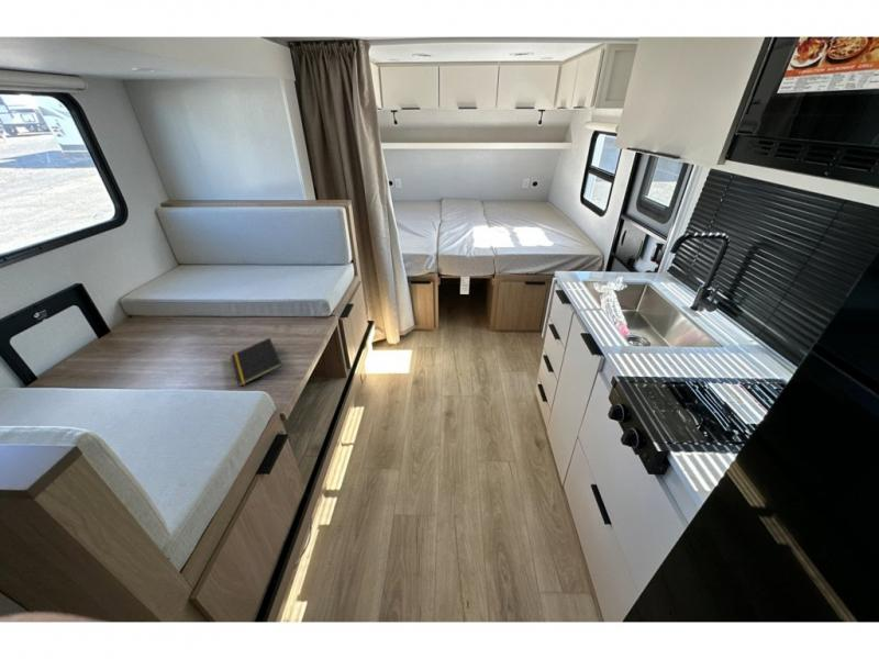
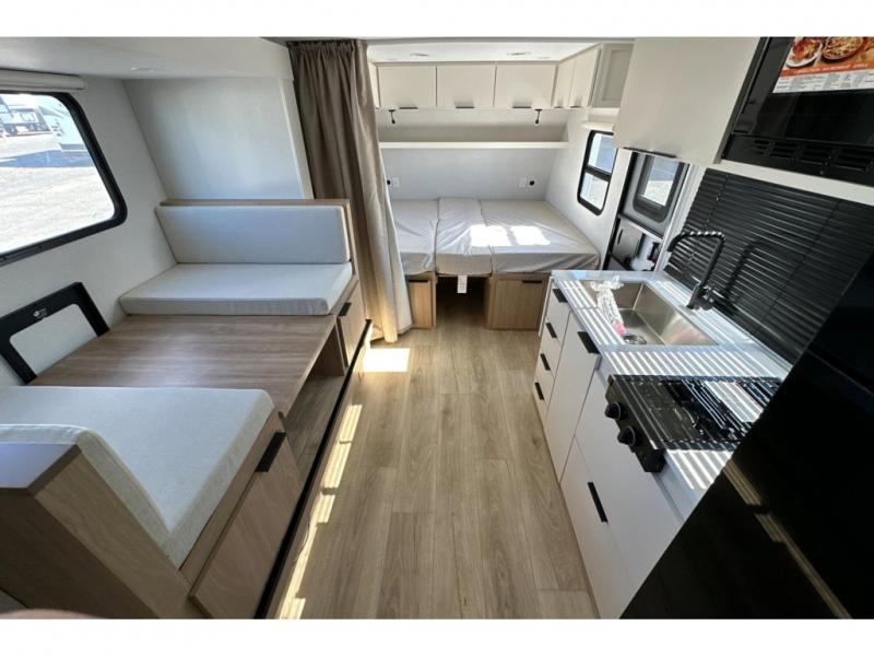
- notepad [230,337,283,388]
